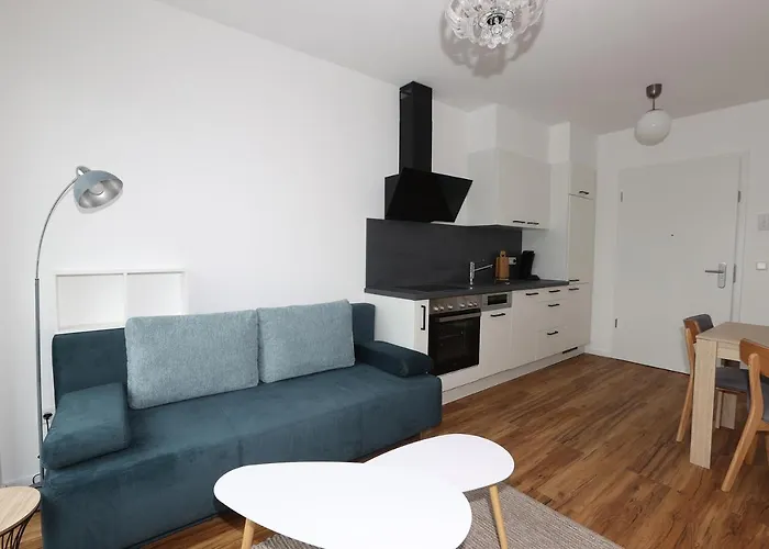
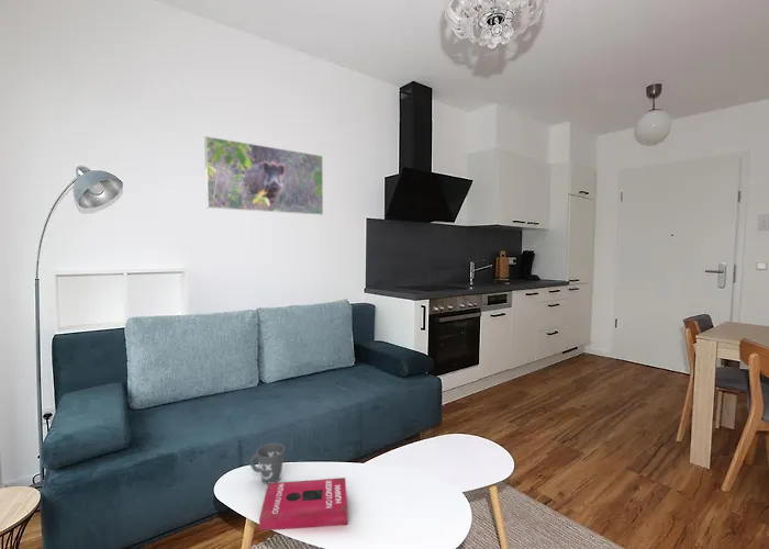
+ book [258,477,348,533]
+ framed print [203,135,324,216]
+ mug [249,442,286,485]
